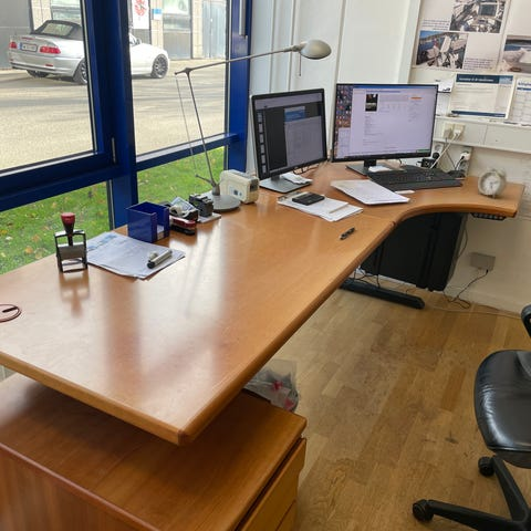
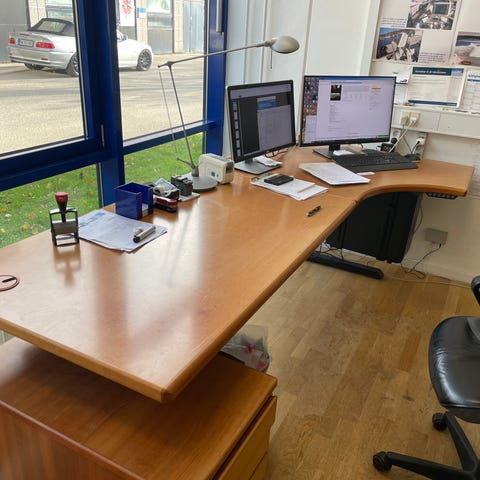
- alarm clock [477,163,508,199]
